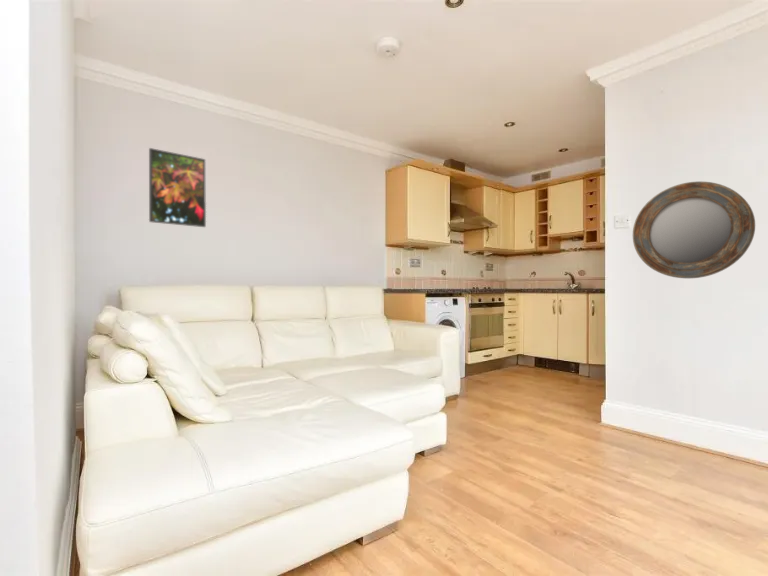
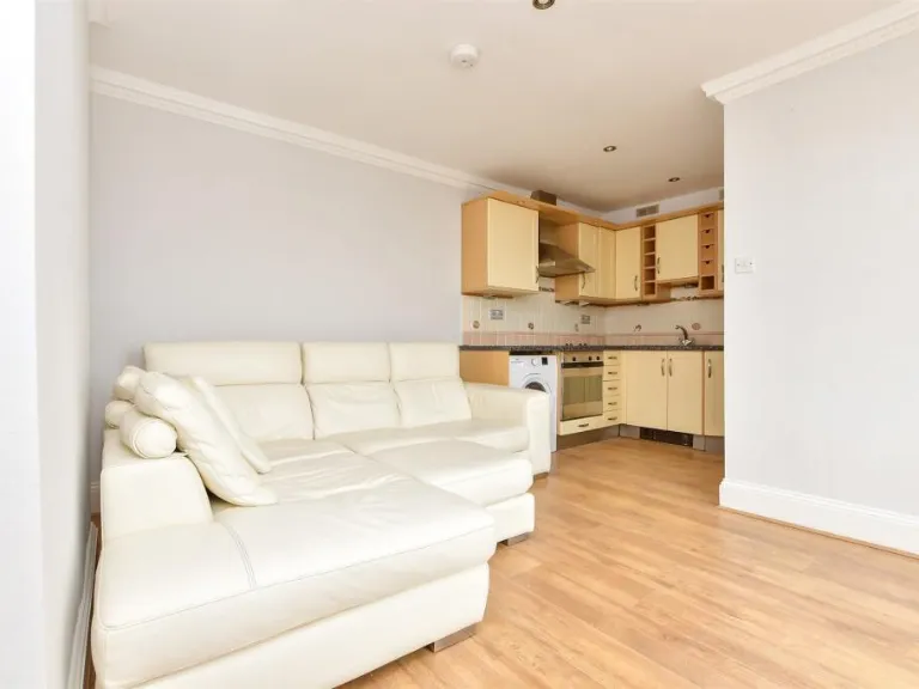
- home mirror [632,181,756,279]
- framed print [148,147,207,228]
